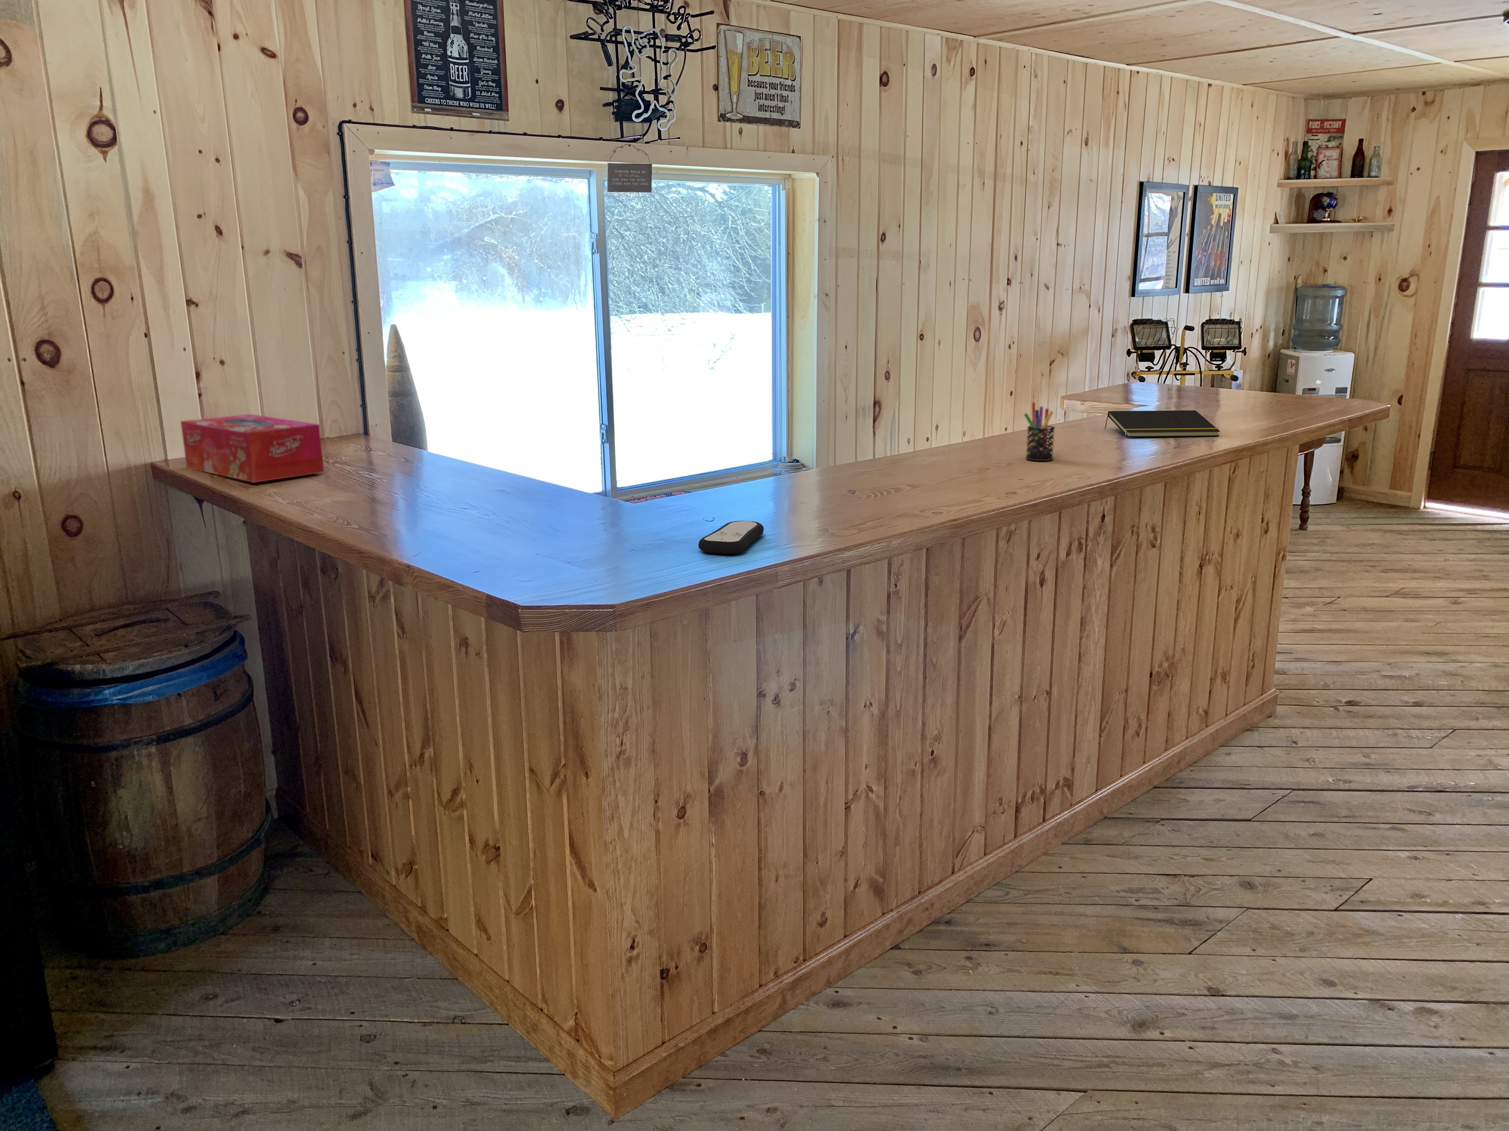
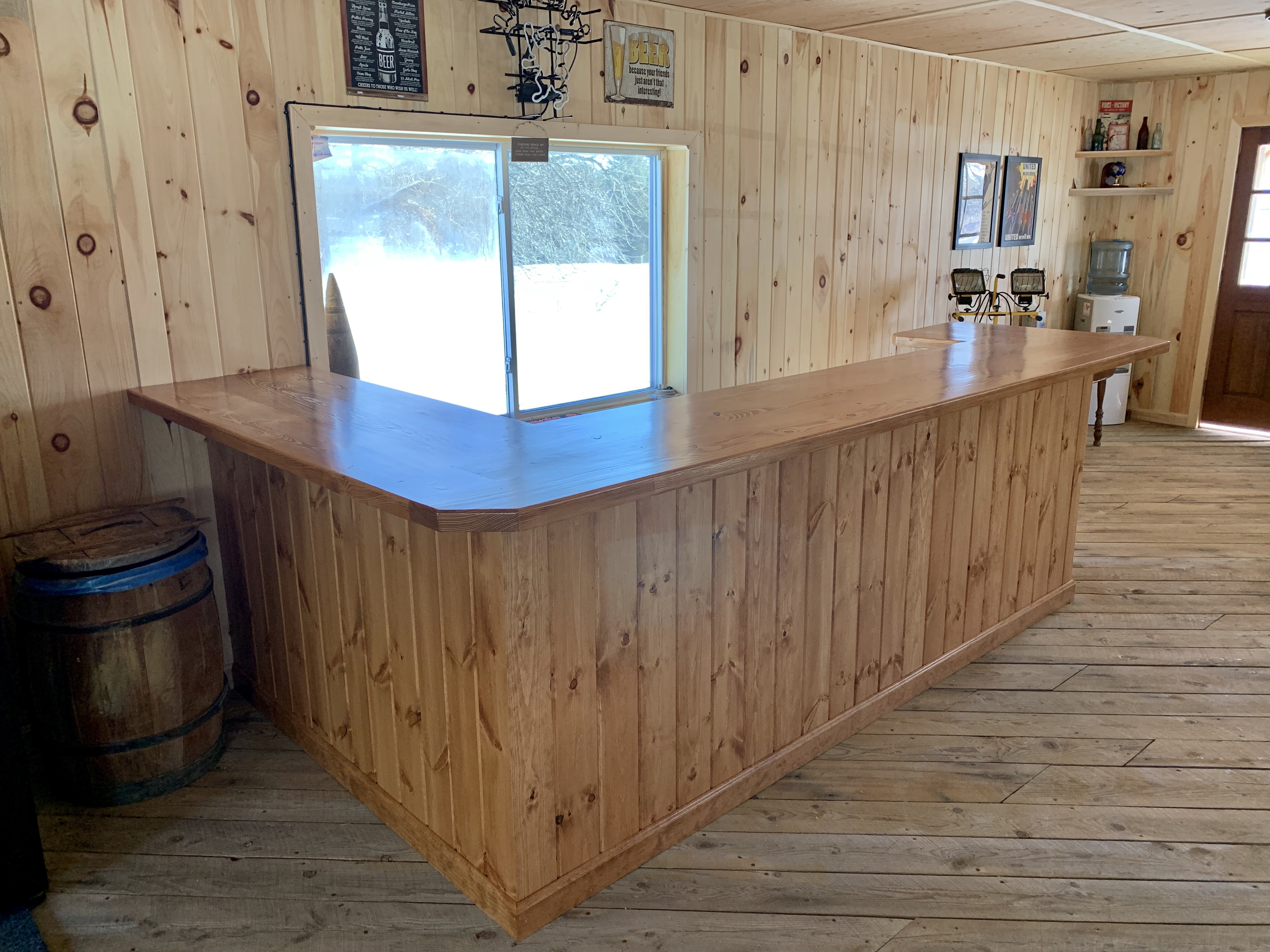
- tissue box [181,413,324,482]
- pen holder [1023,402,1055,461]
- remote control [697,520,764,555]
- notepad [1104,410,1220,437]
